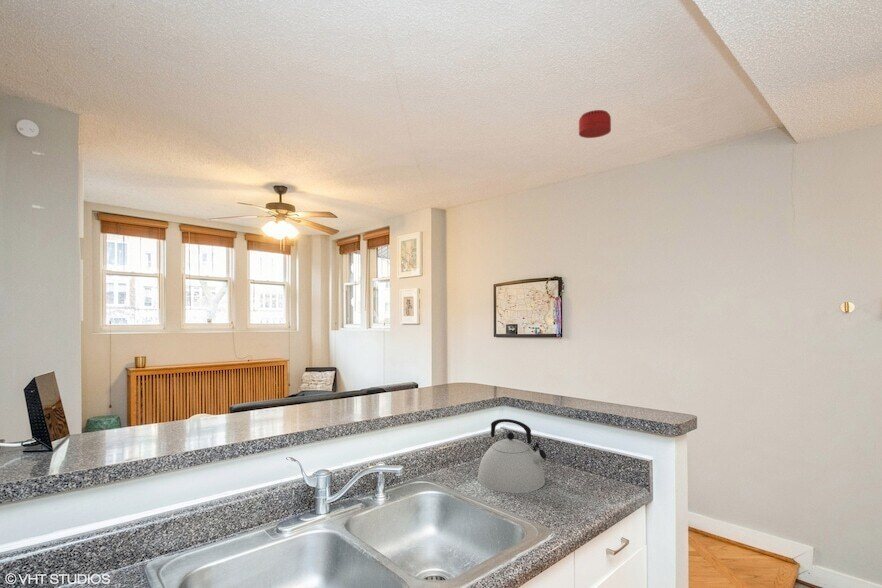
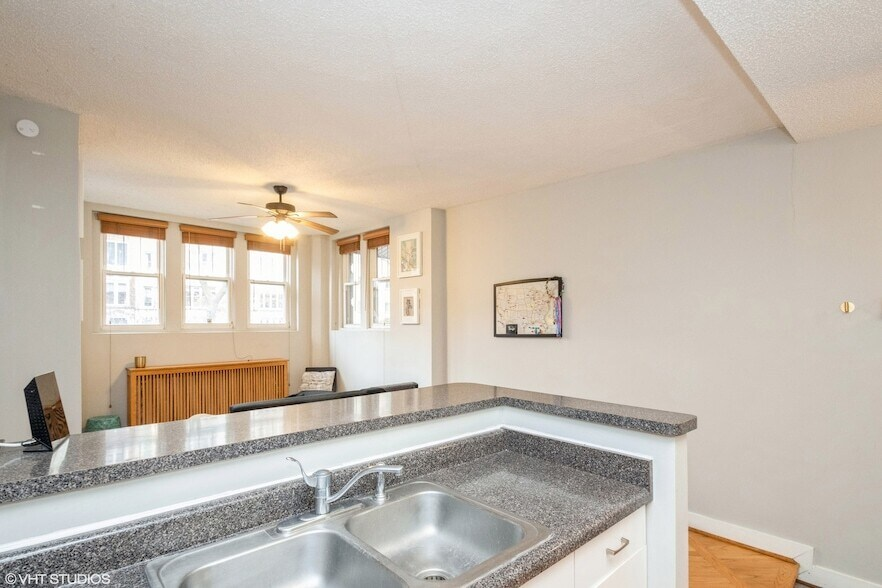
- kettle [477,418,547,494]
- smoke detector [578,109,612,139]
